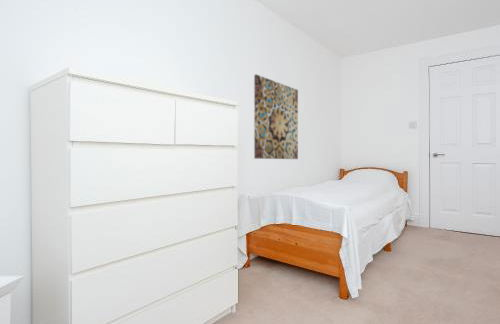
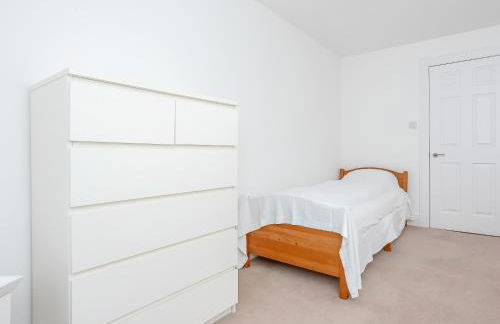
- wall art [253,73,299,160]
